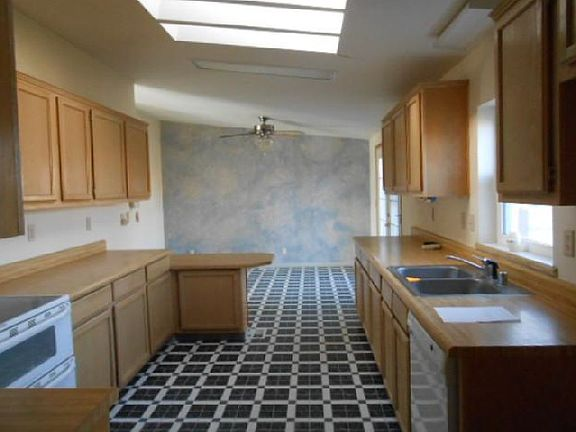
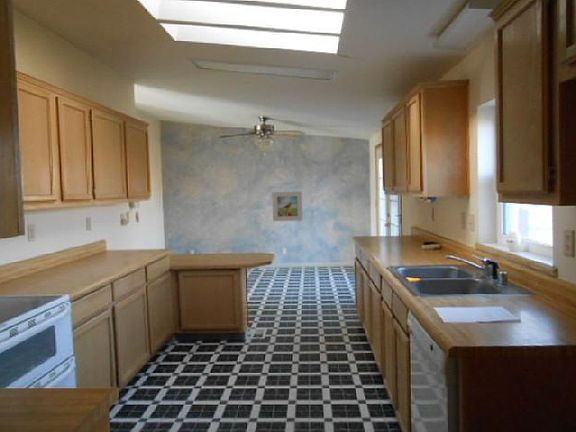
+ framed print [271,190,303,222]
